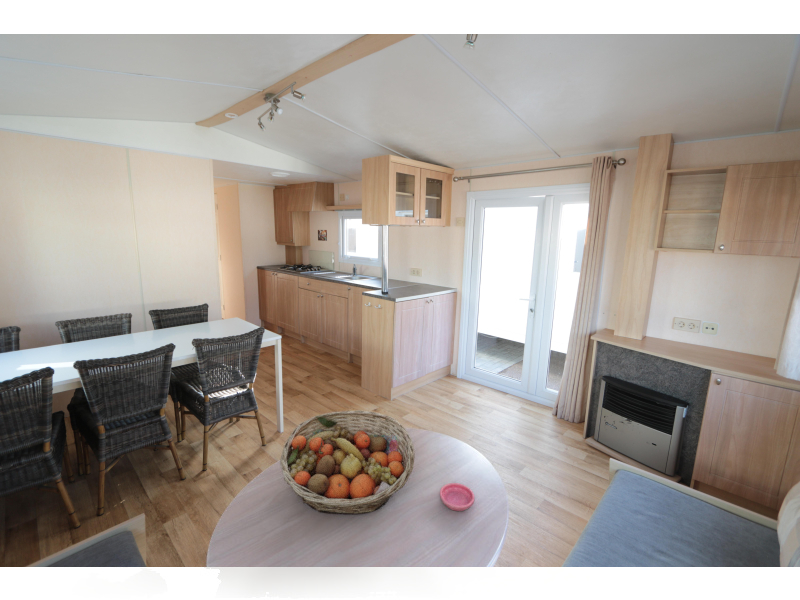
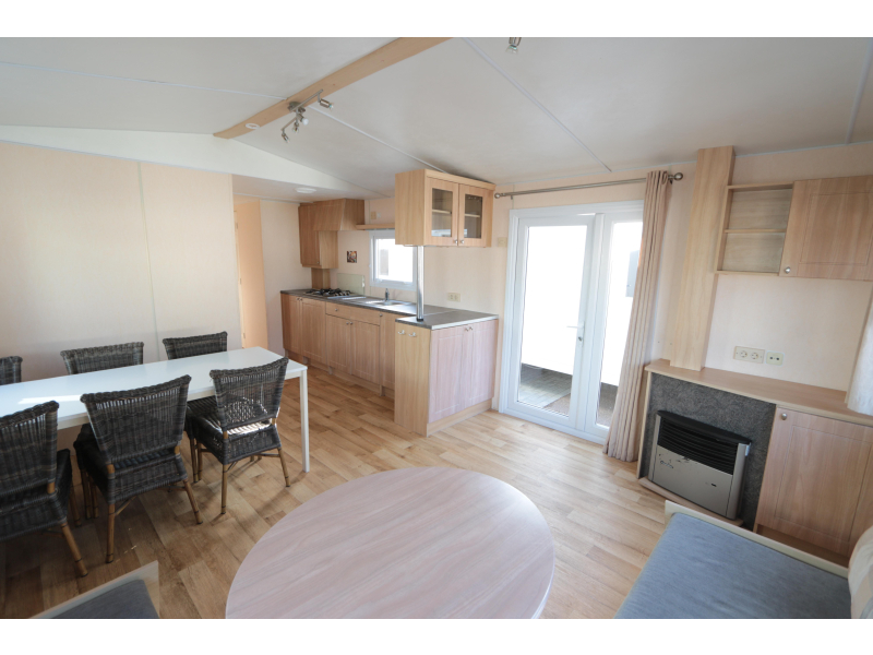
- fruit basket [279,409,416,515]
- saucer [439,482,475,512]
